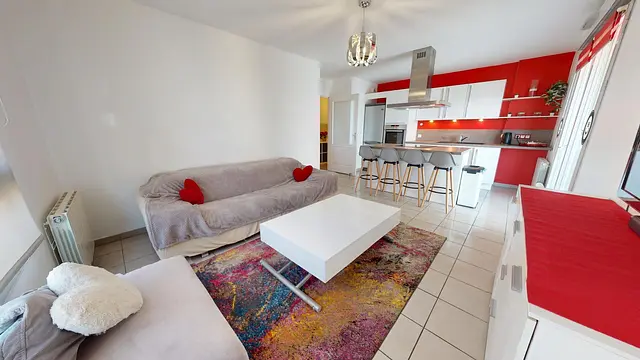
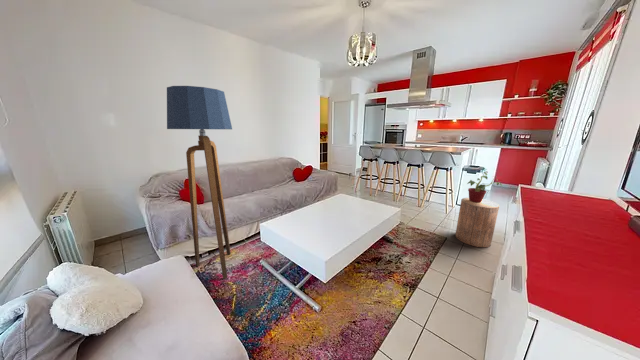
+ stool [454,197,500,248]
+ potted plant [466,170,504,203]
+ floor lamp [166,85,233,280]
